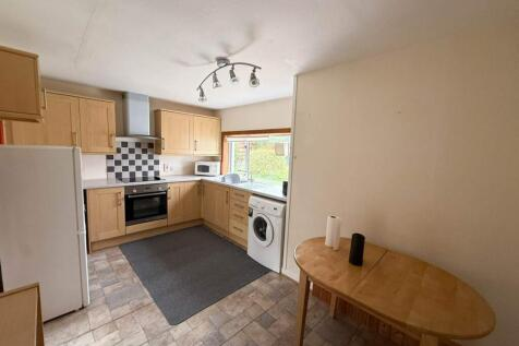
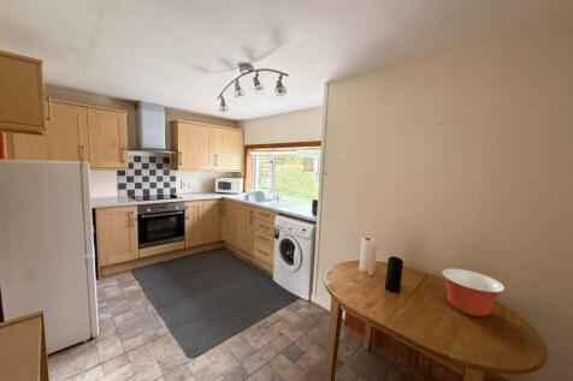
+ mixing bowl [441,268,506,317]
